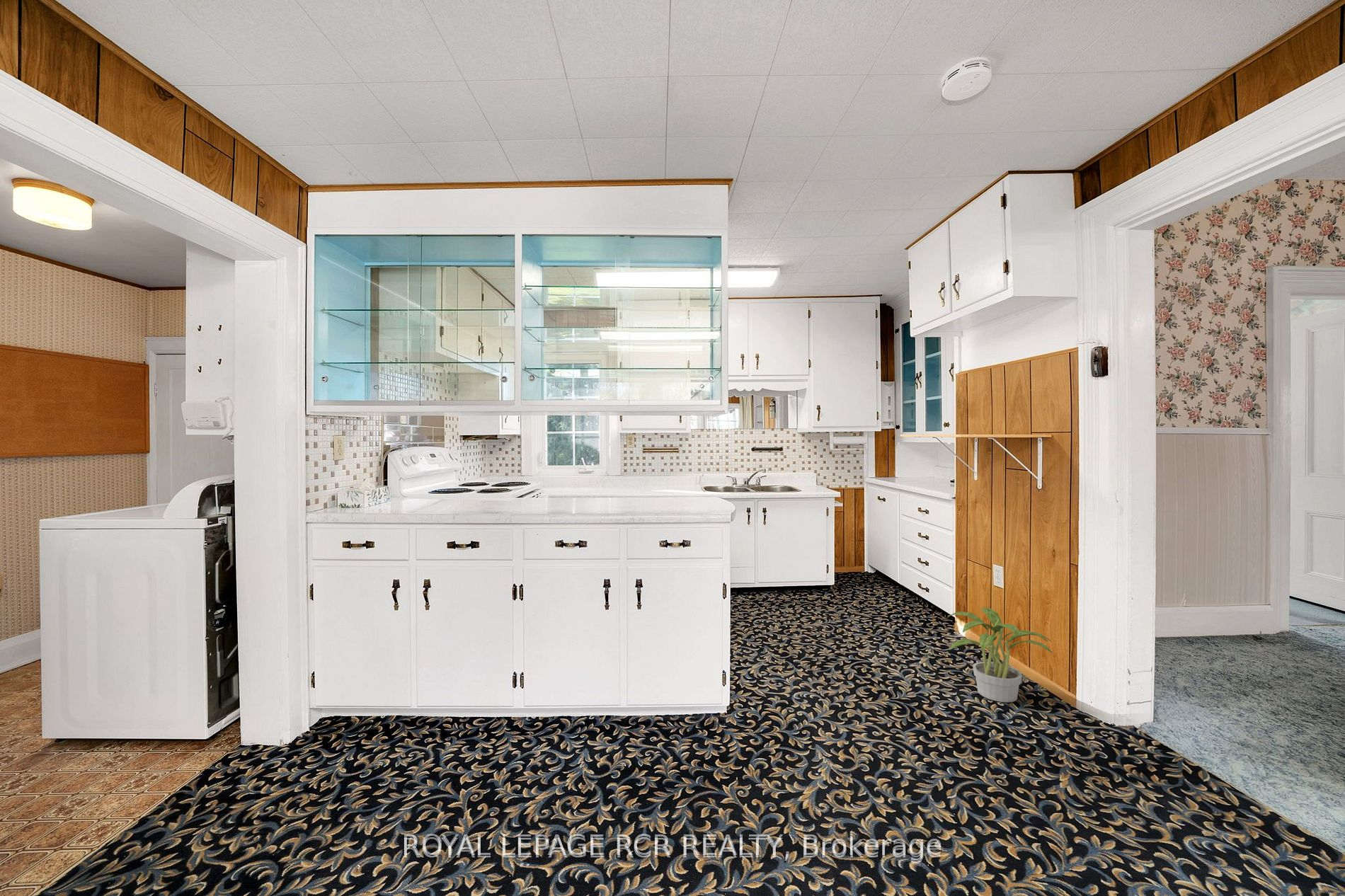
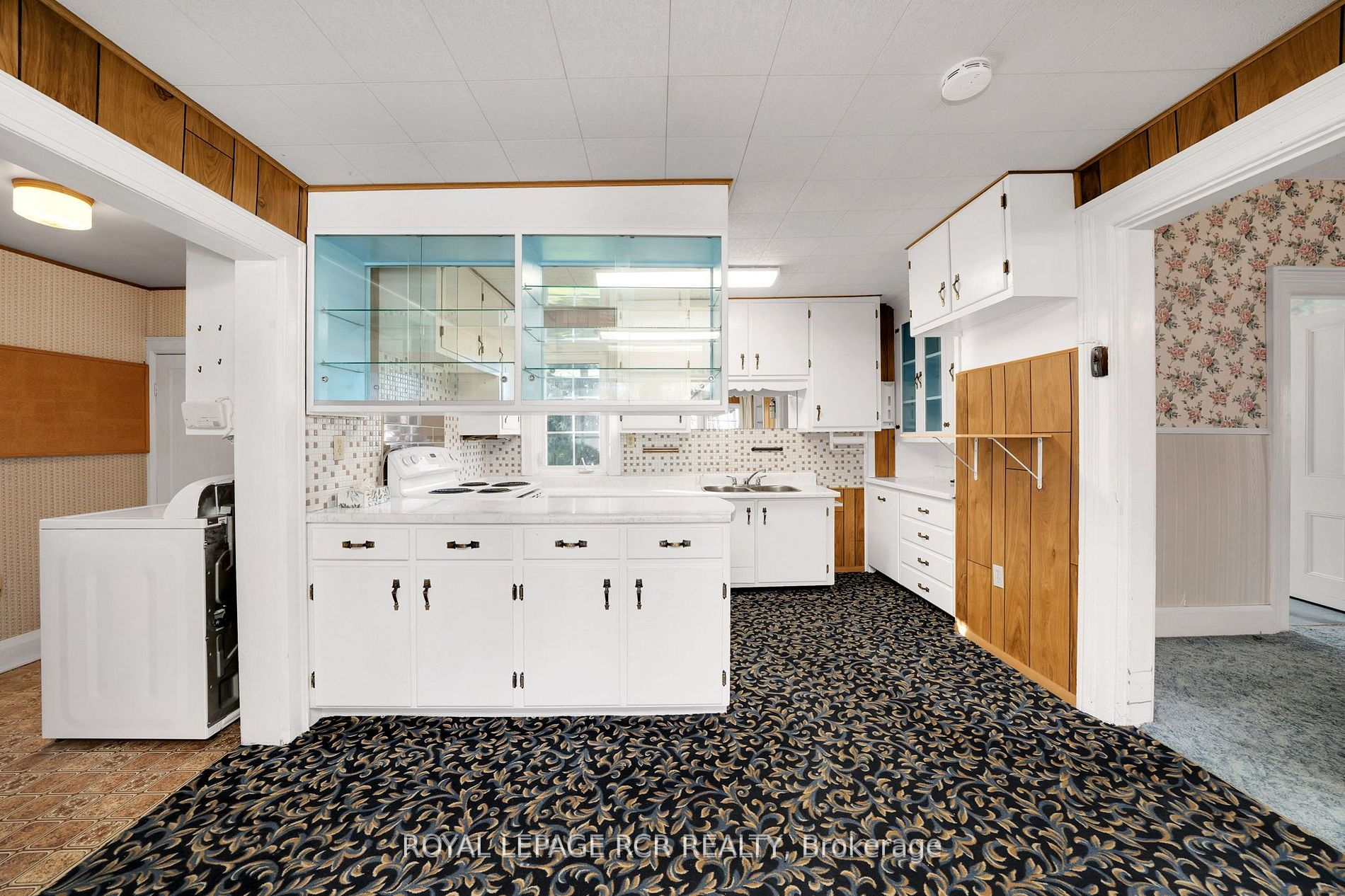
- potted plant [947,607,1053,703]
